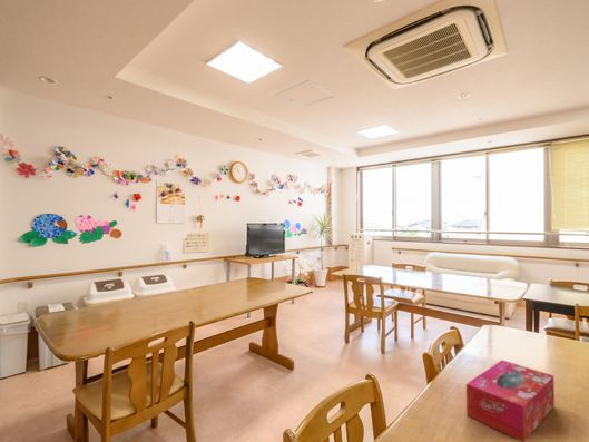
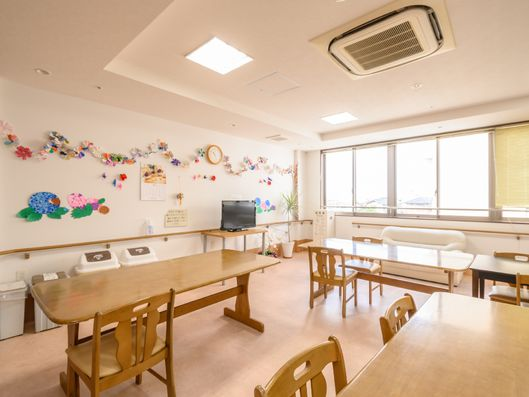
- tissue box [465,358,556,442]
